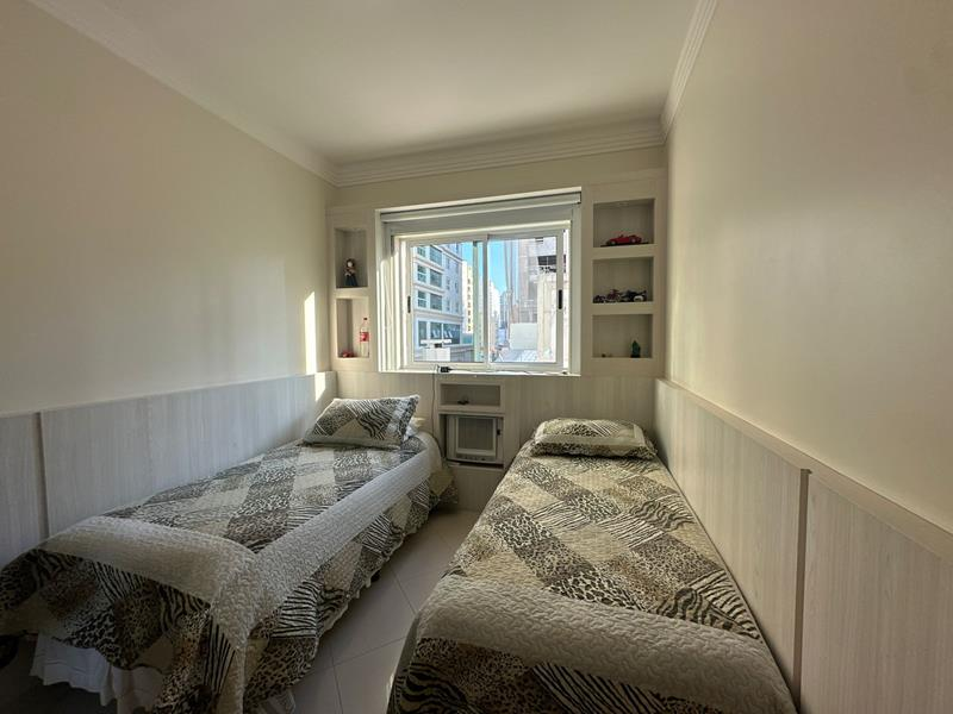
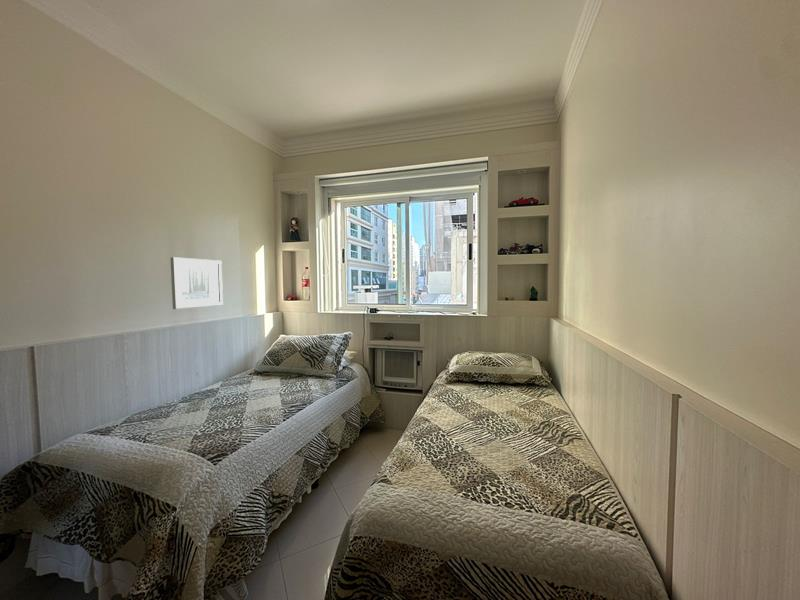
+ wall art [170,256,224,310]
